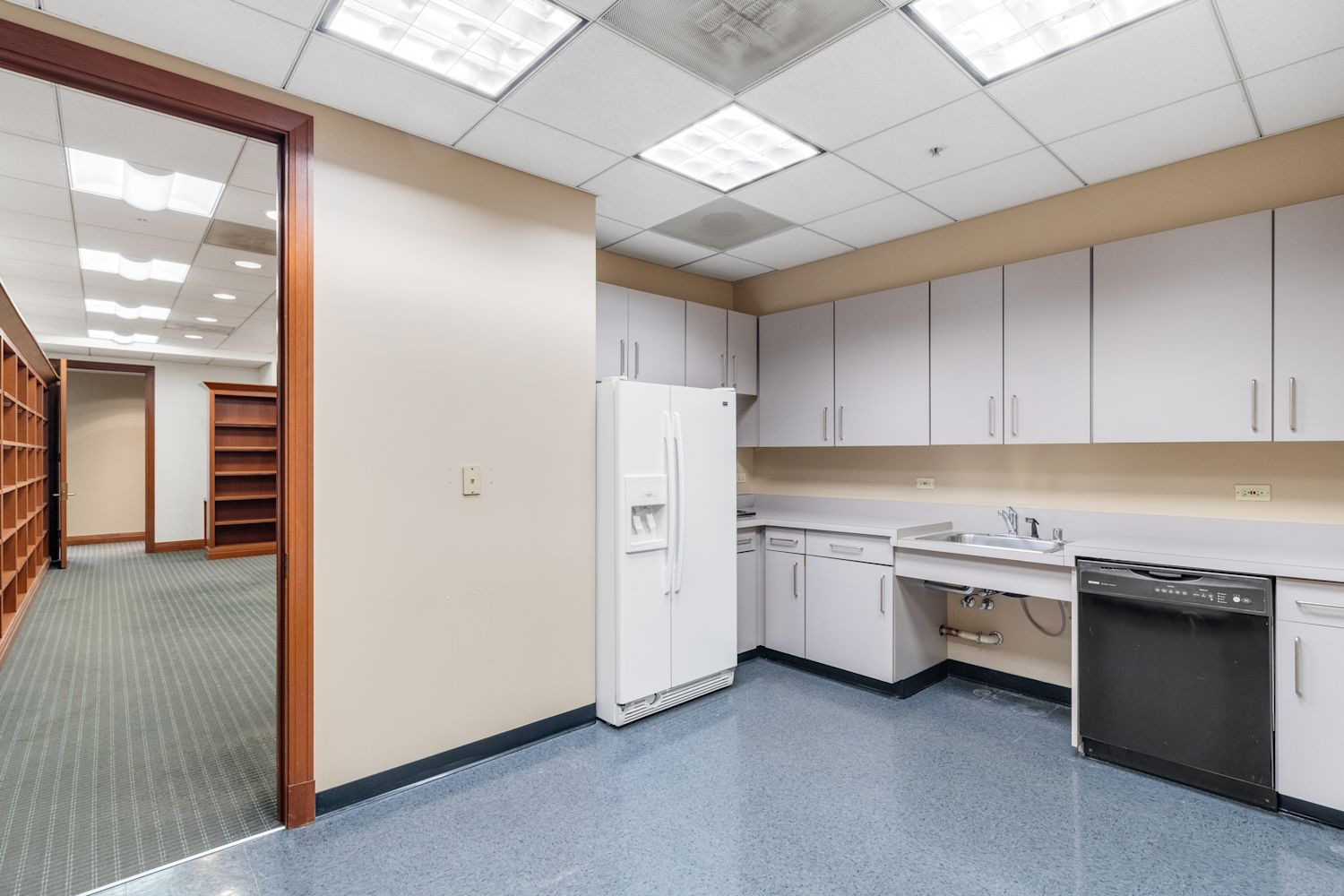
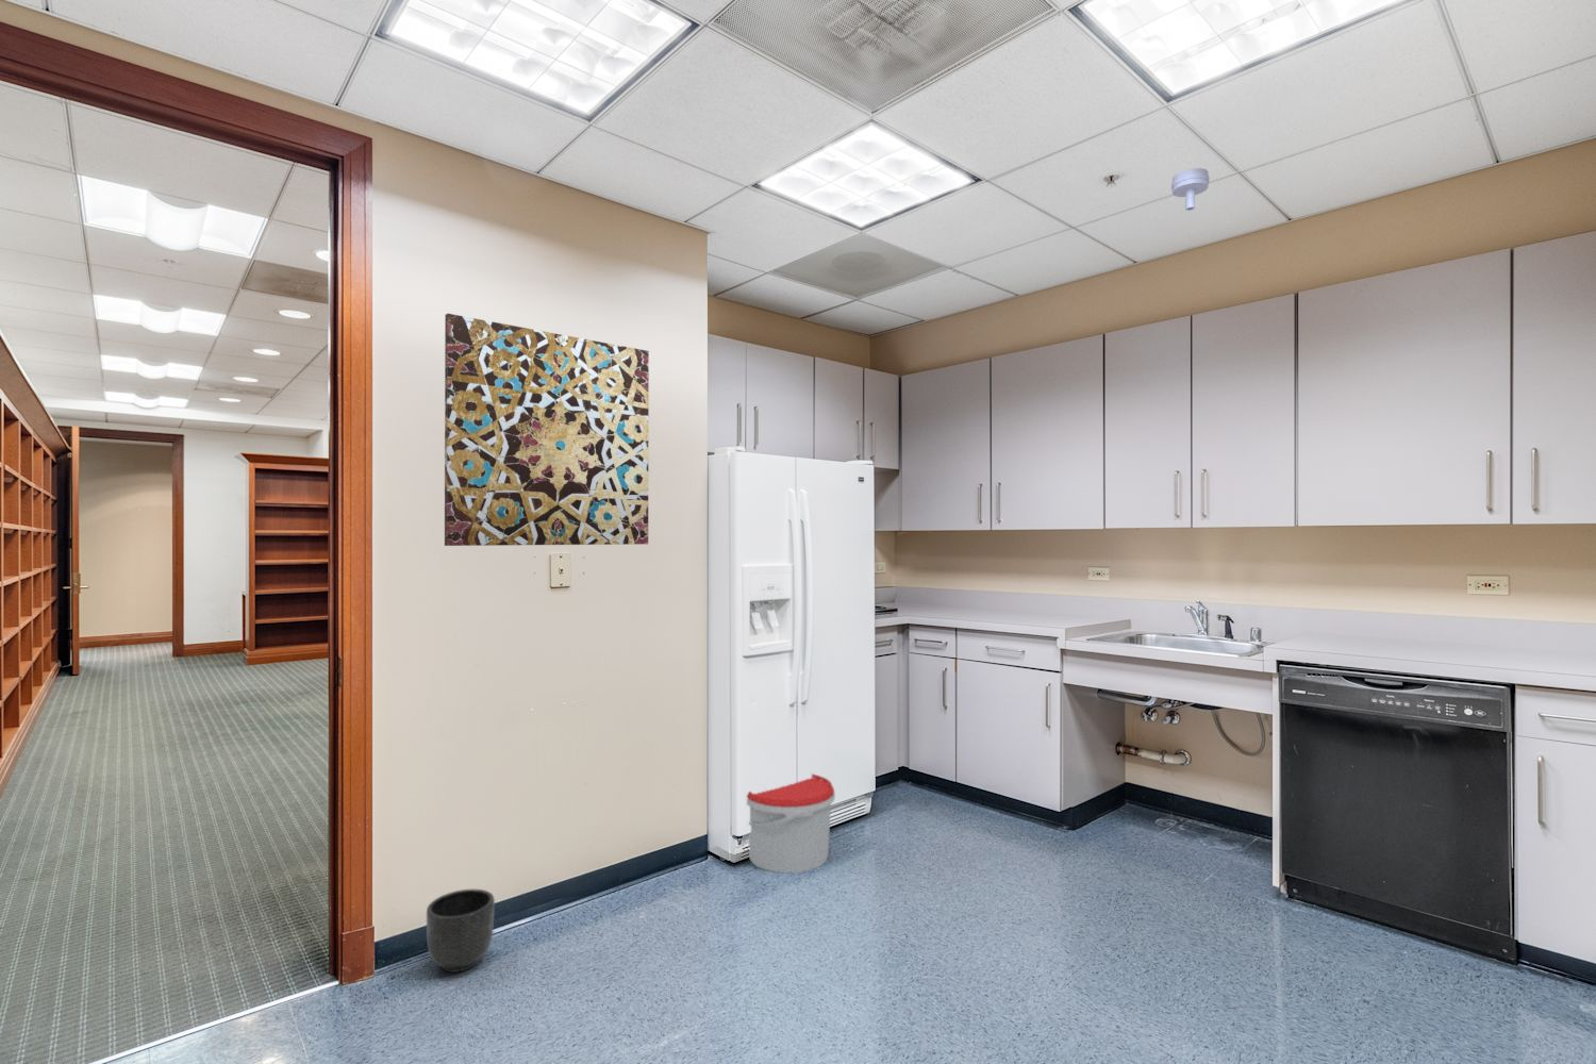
+ bucket [746,772,836,874]
+ planter [425,888,496,974]
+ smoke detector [1171,167,1210,211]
+ wall art [444,312,650,547]
